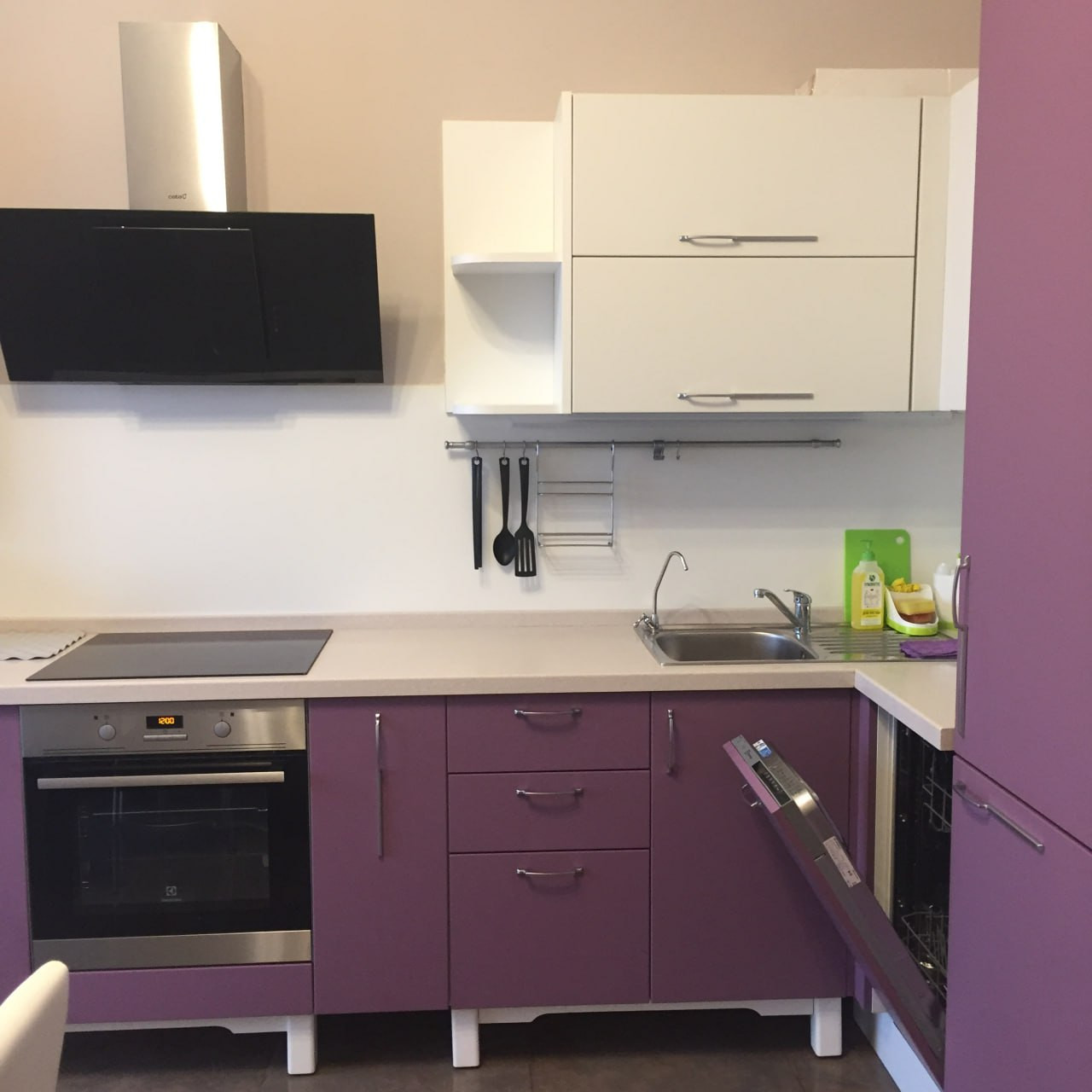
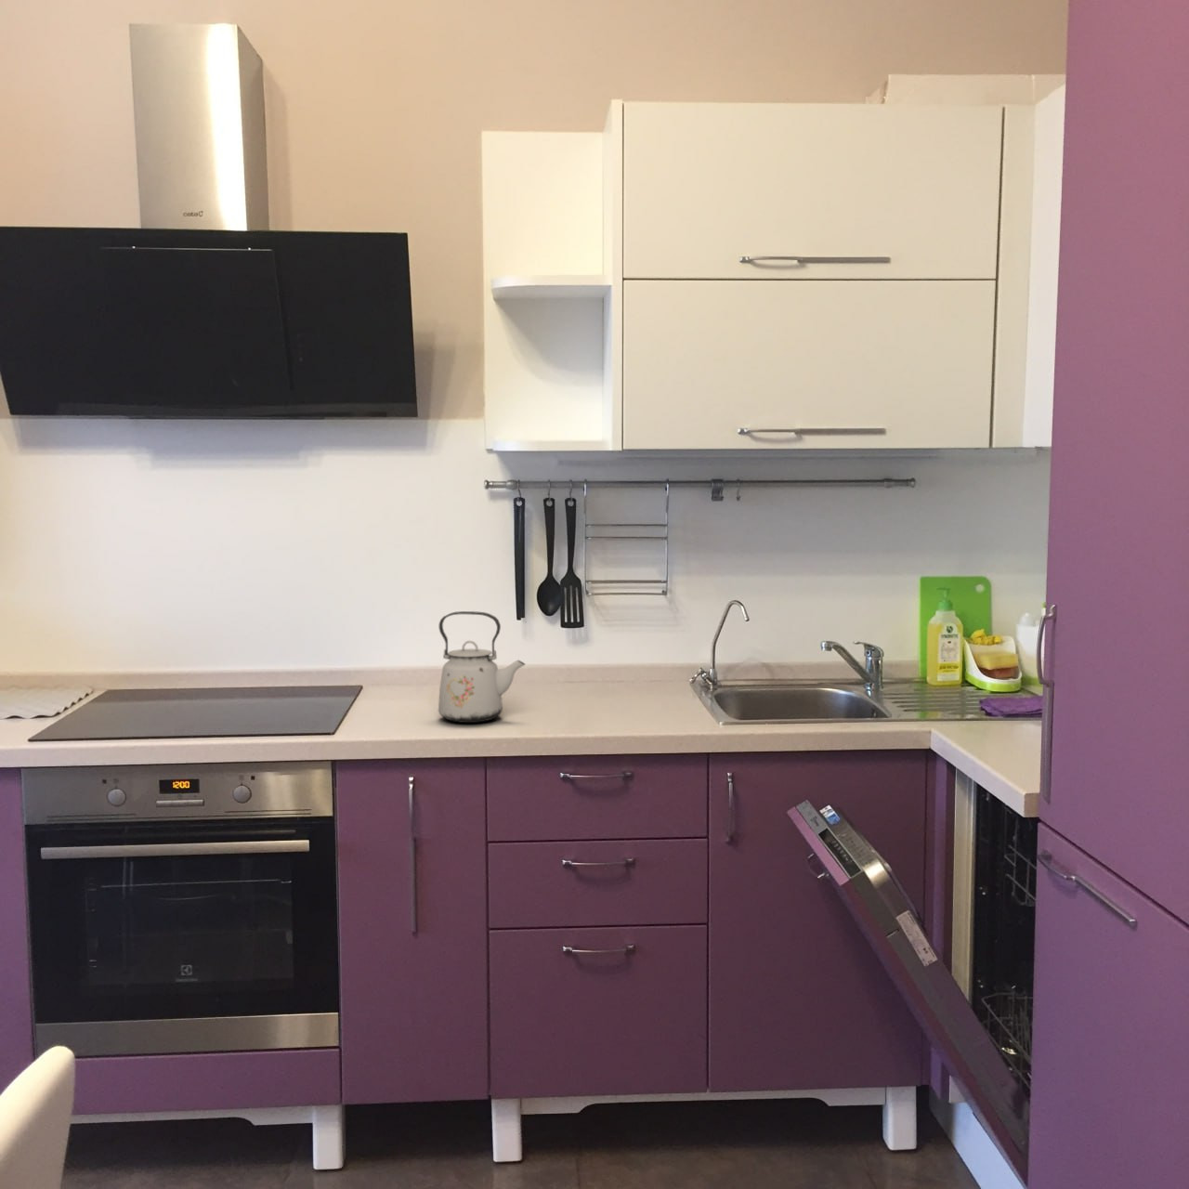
+ kettle [438,611,527,724]
